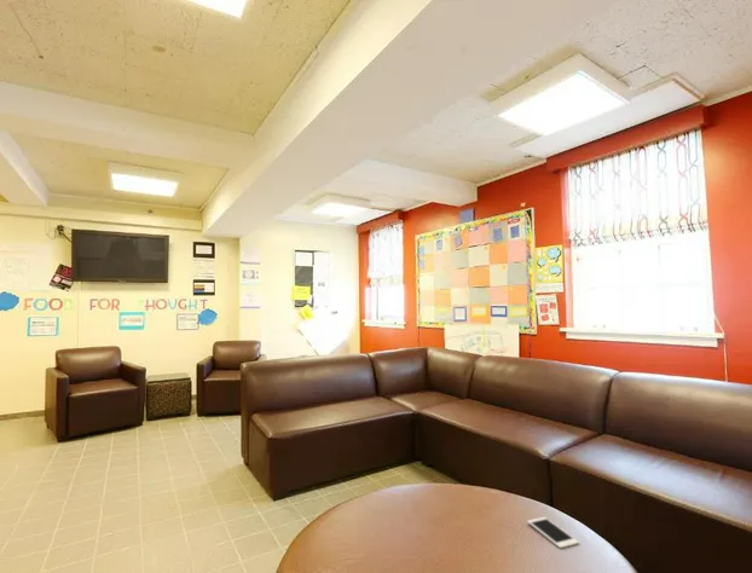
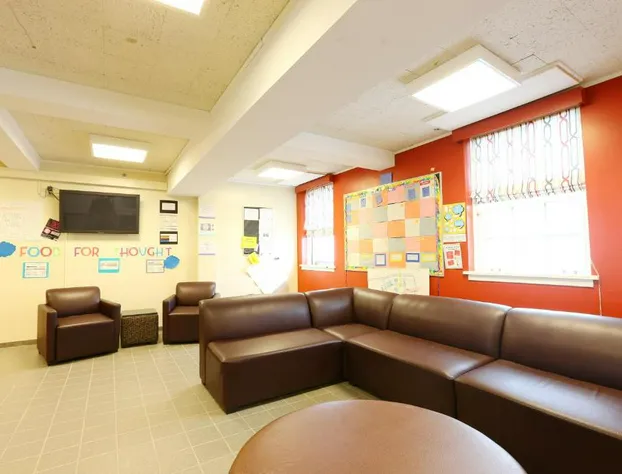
- cell phone [526,516,580,550]
